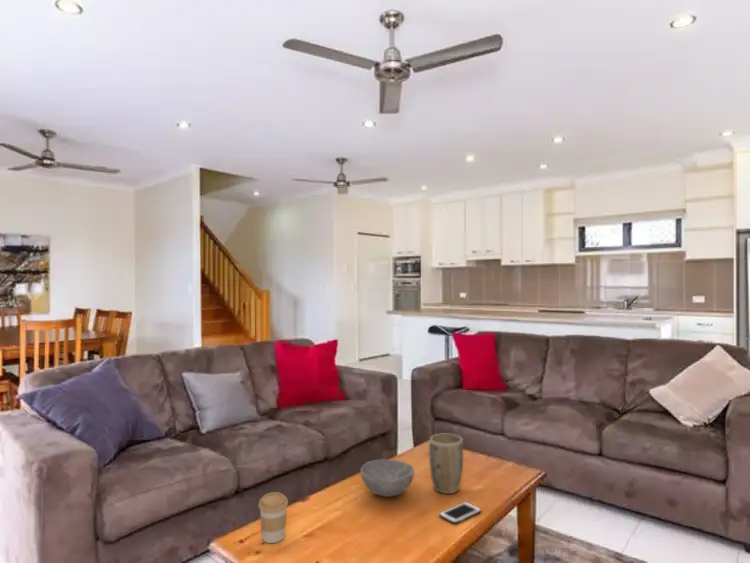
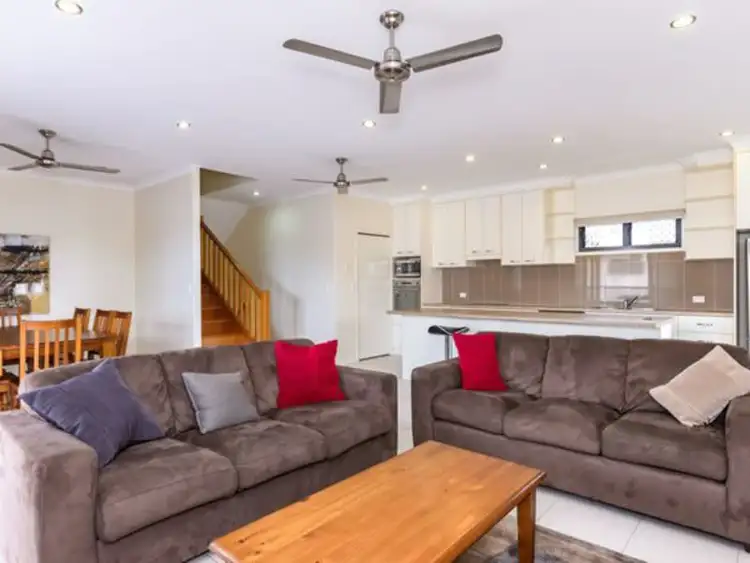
- coffee cup [257,491,289,544]
- cell phone [438,501,482,525]
- bowl [360,458,415,498]
- plant pot [428,433,464,495]
